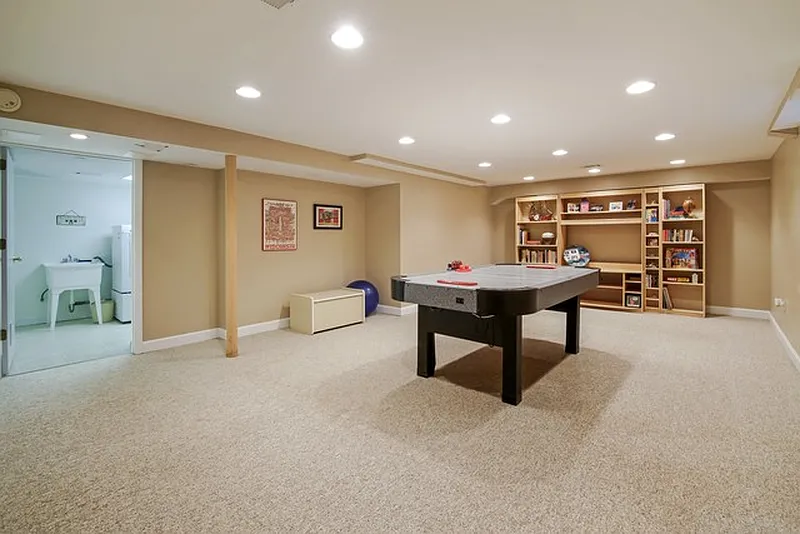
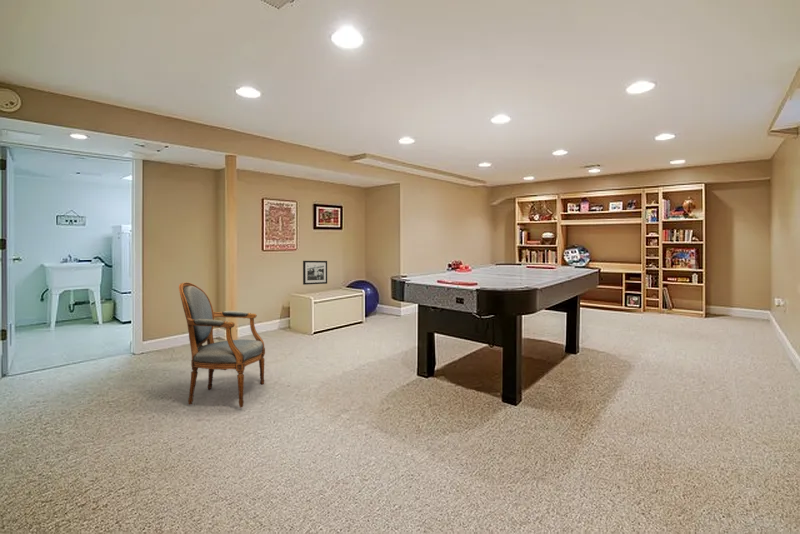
+ armchair [178,281,266,409]
+ picture frame [302,260,328,286]
